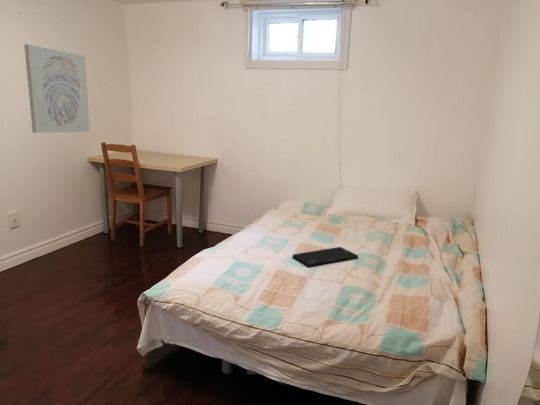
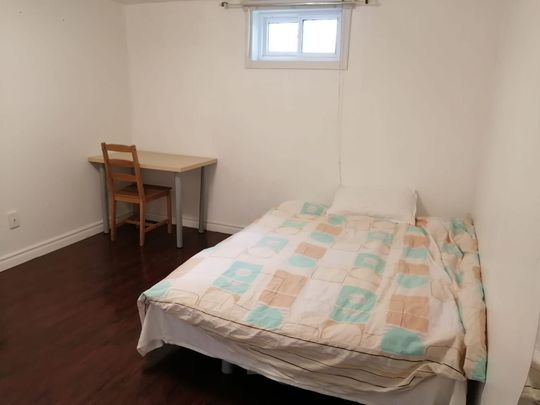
- smartphone [292,246,359,268]
- wall art [23,43,91,134]
